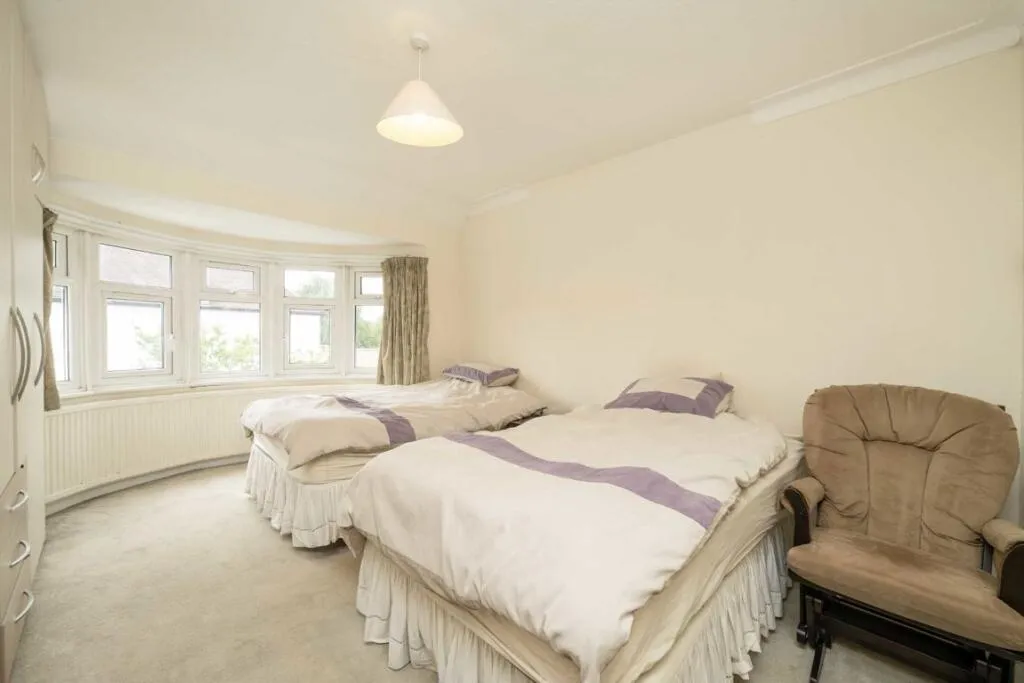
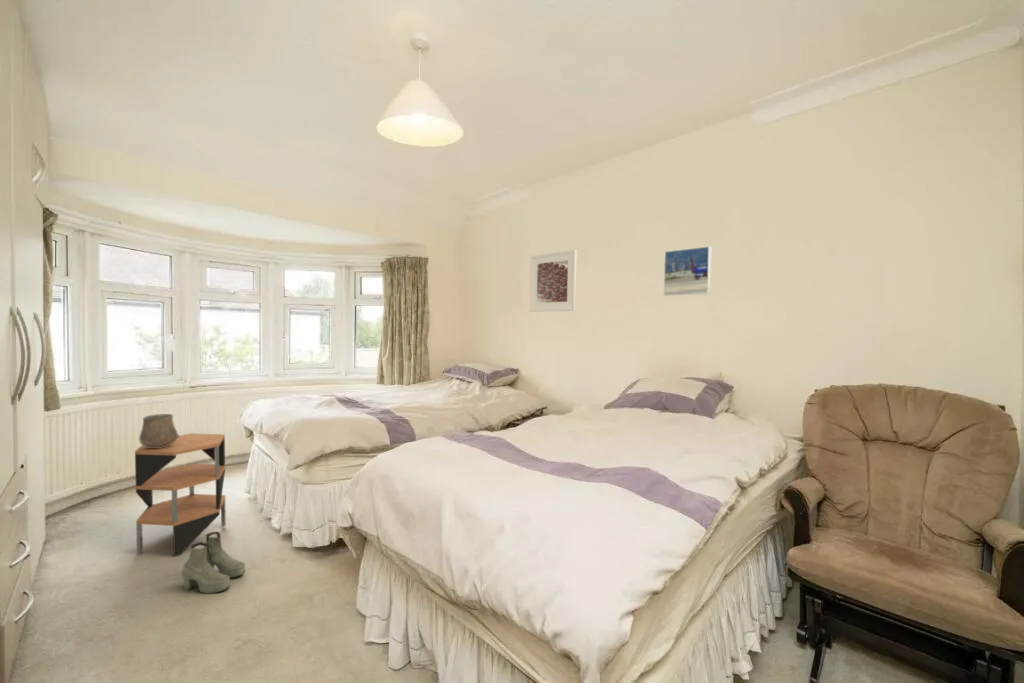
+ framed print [663,245,712,297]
+ ceramic cup [138,413,180,448]
+ side table [134,432,227,558]
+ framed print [529,249,578,313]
+ boots [181,531,246,595]
